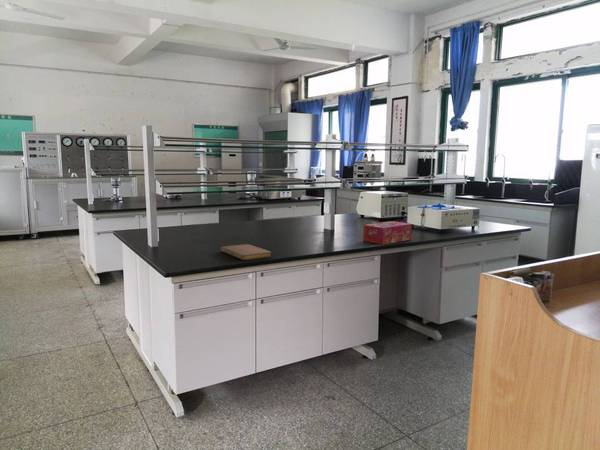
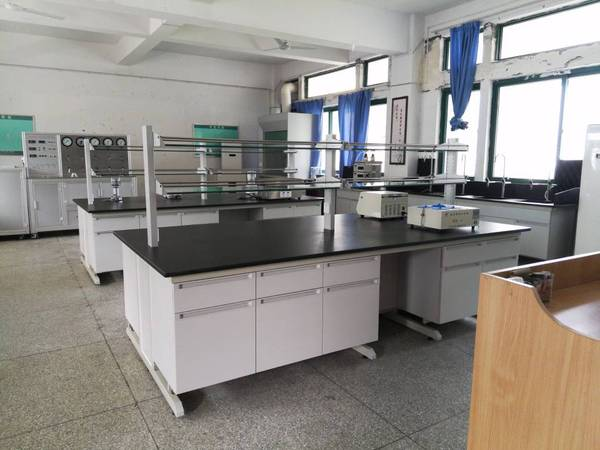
- notebook [220,243,272,261]
- tissue box [362,220,413,246]
